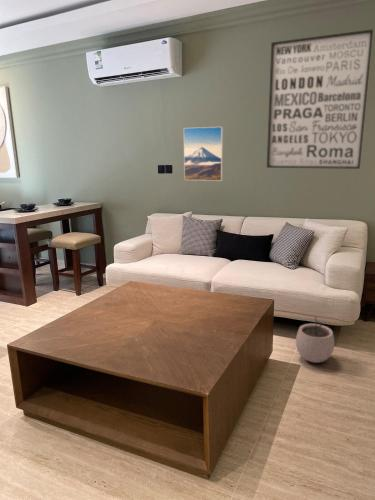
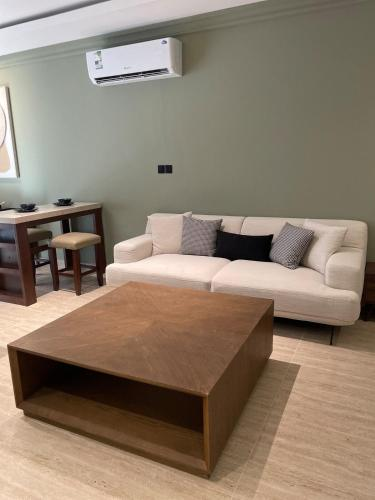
- plant pot [295,317,335,364]
- wall art [266,28,374,170]
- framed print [183,126,224,182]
